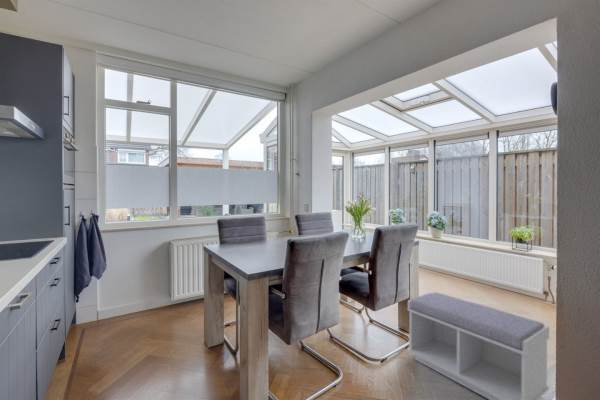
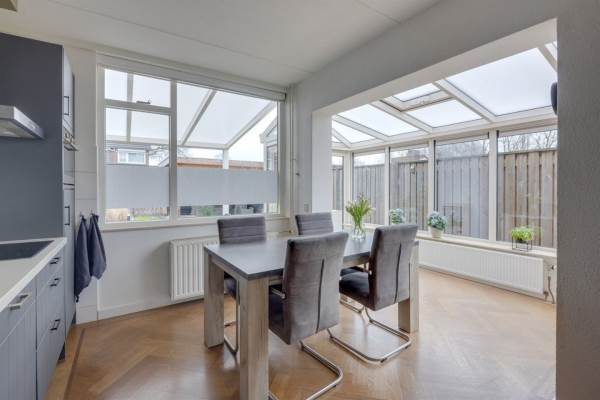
- bench [406,292,550,400]
